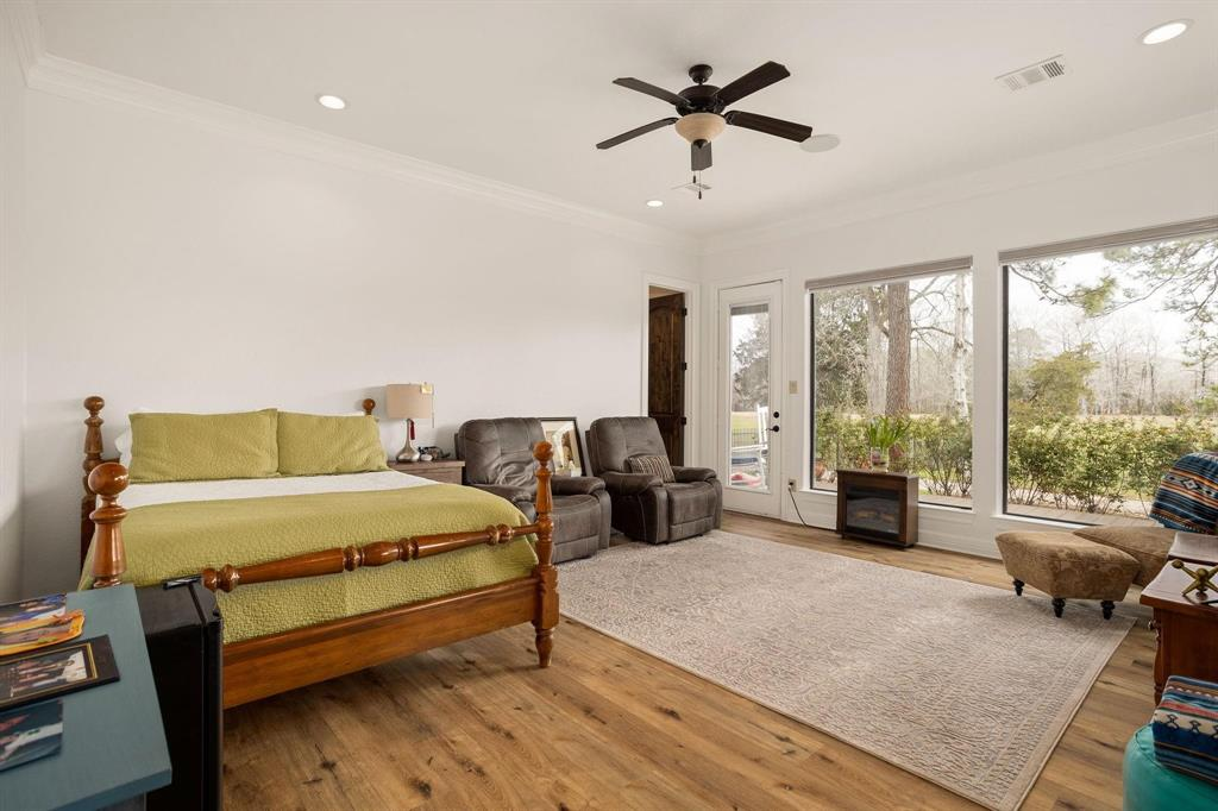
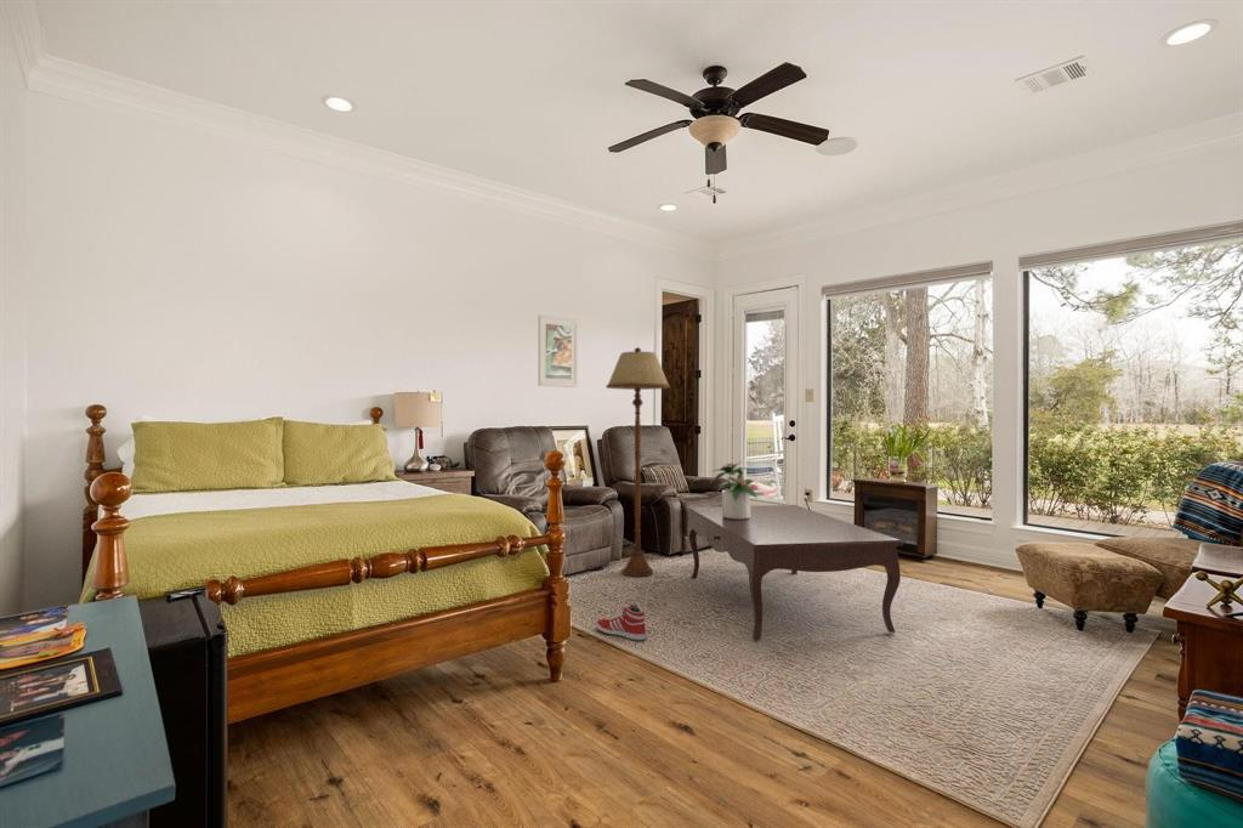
+ coffee table [686,504,904,641]
+ potted plant [710,461,759,520]
+ floor lamp [605,346,671,578]
+ sneaker [595,602,647,642]
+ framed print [537,314,579,389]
